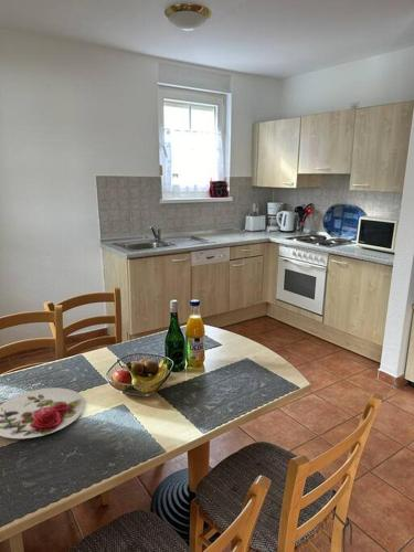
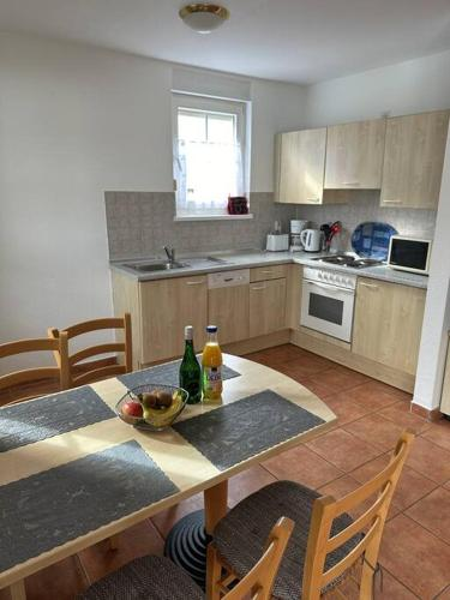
- plate [0,386,86,439]
